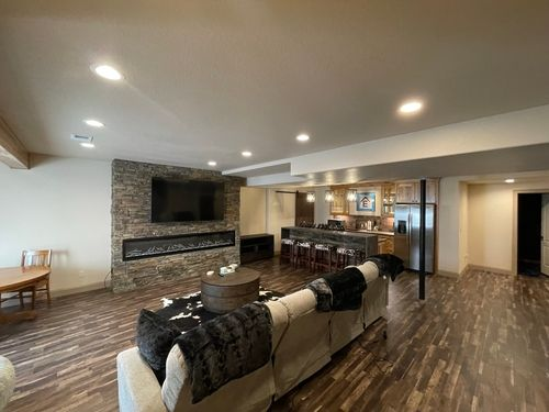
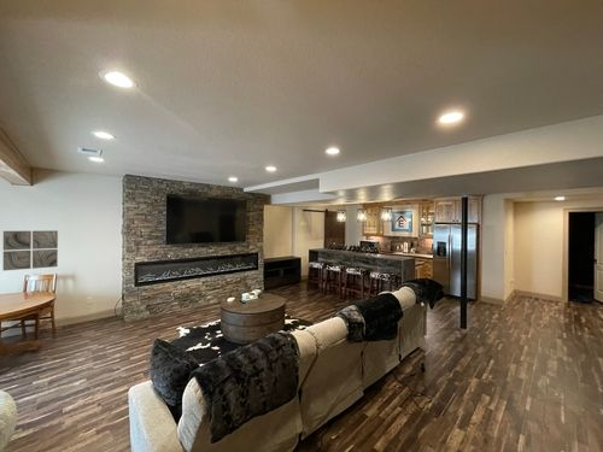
+ wall art [2,229,59,271]
